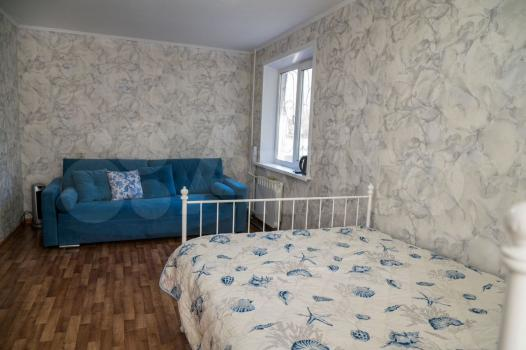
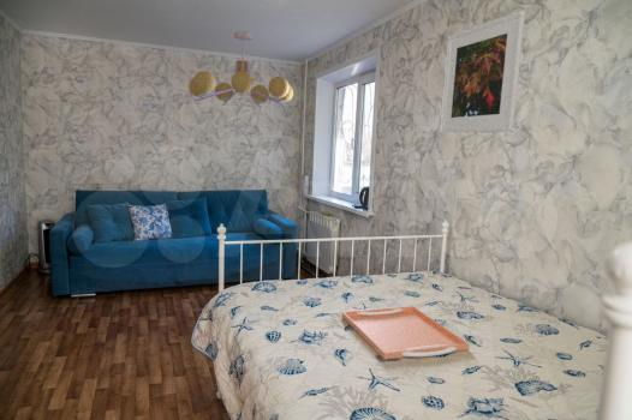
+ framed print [440,10,526,134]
+ serving tray [341,305,471,361]
+ chandelier [187,30,294,109]
